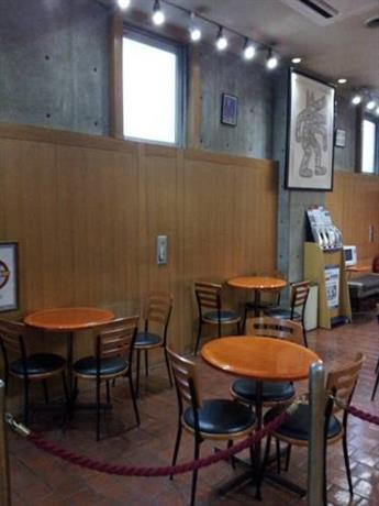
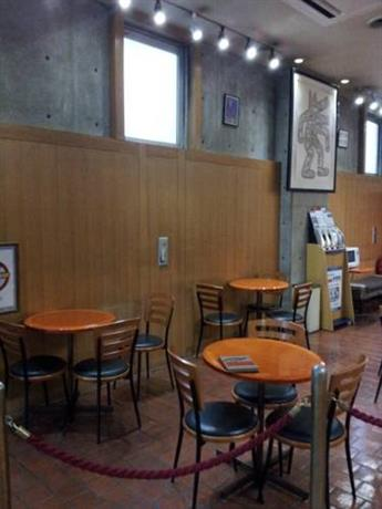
+ book [217,354,260,374]
